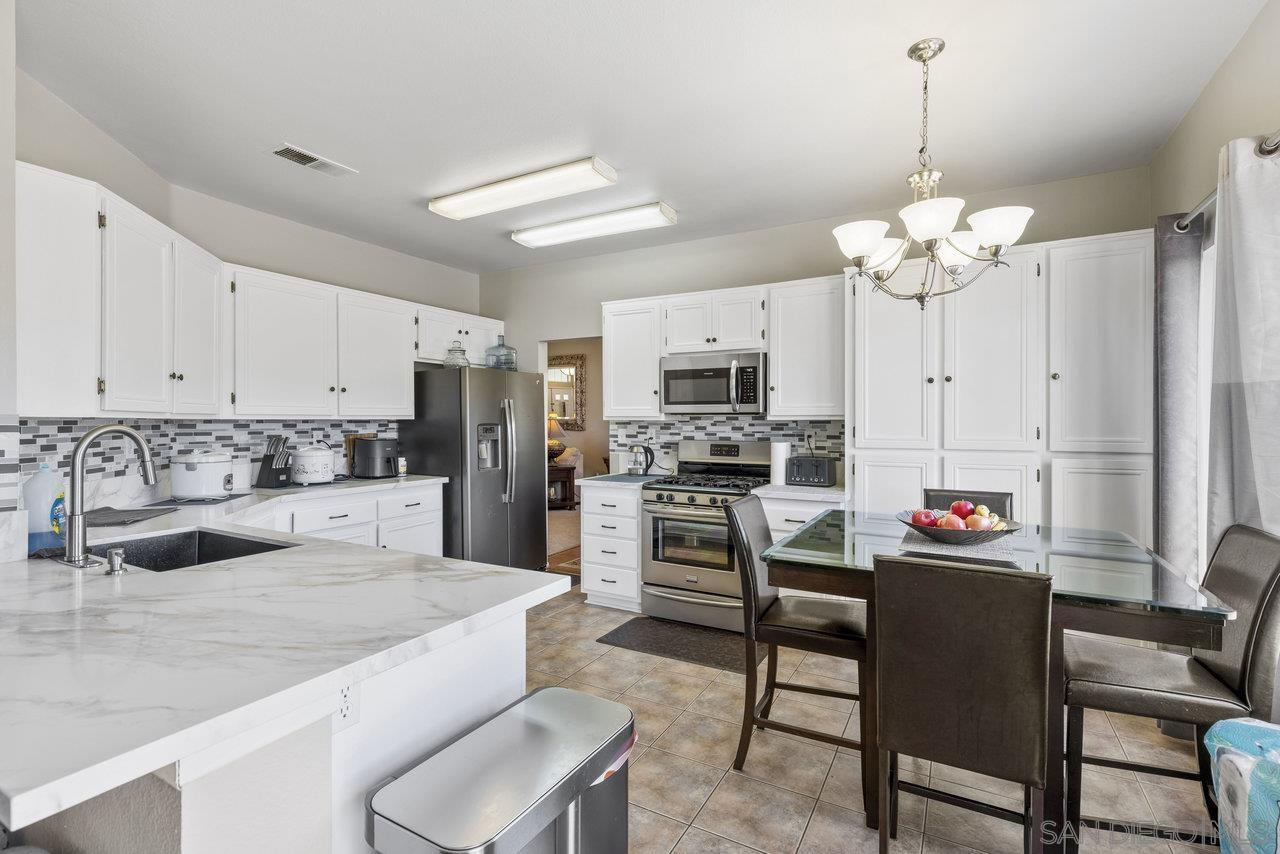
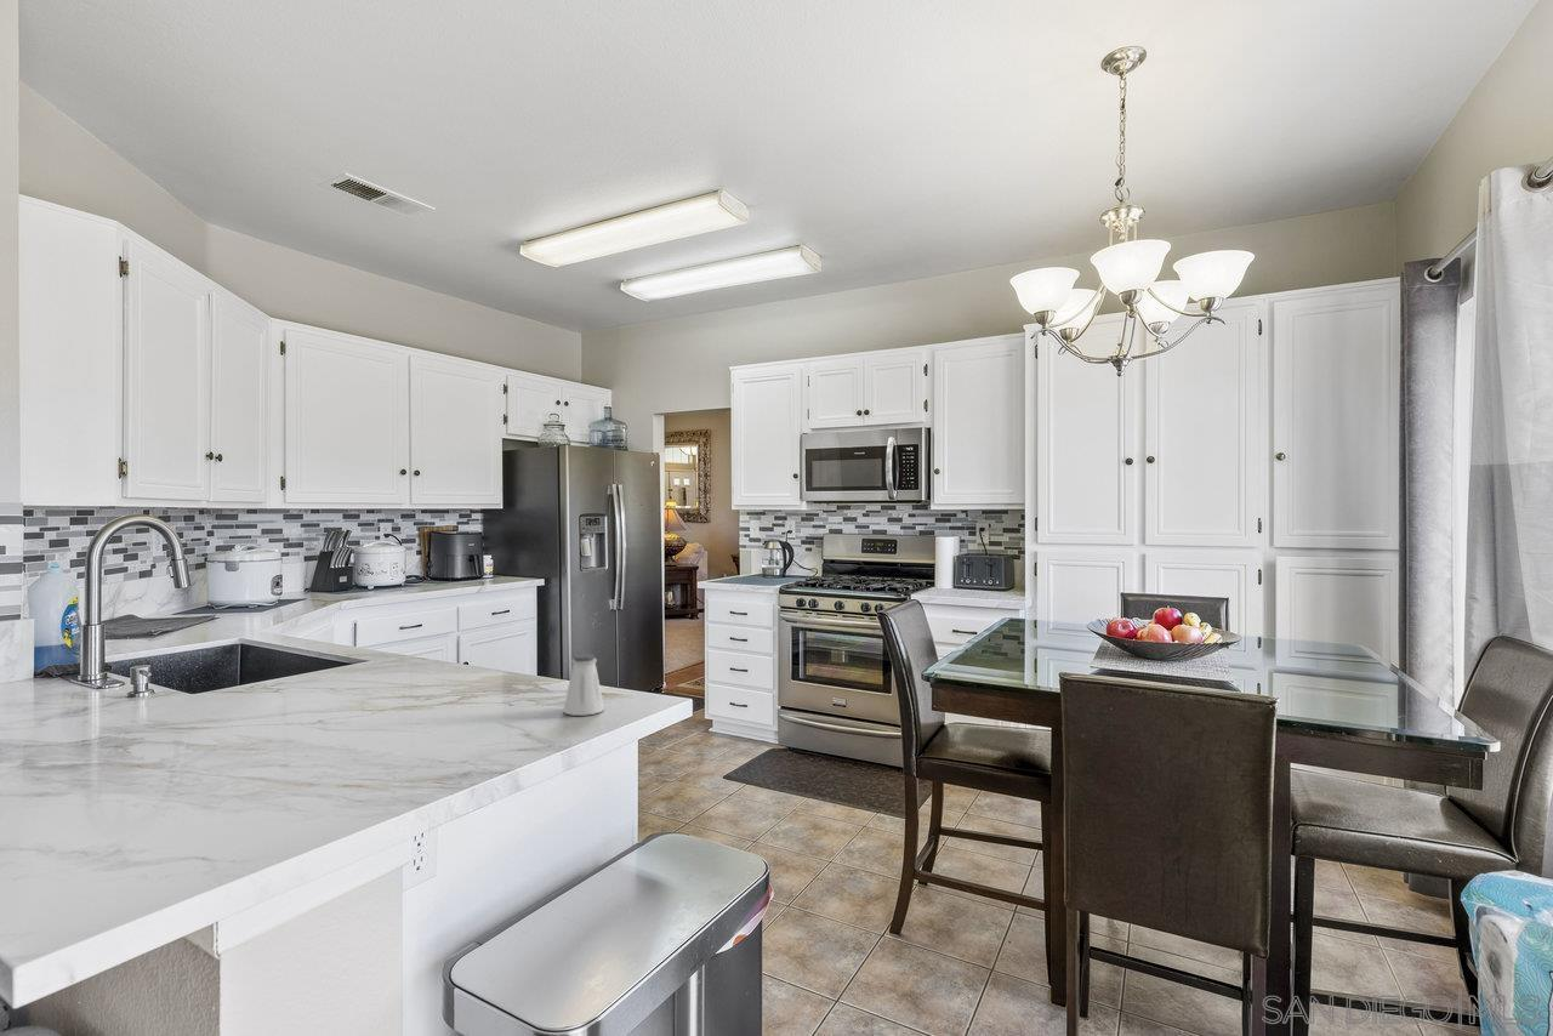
+ saltshaker [563,653,605,717]
